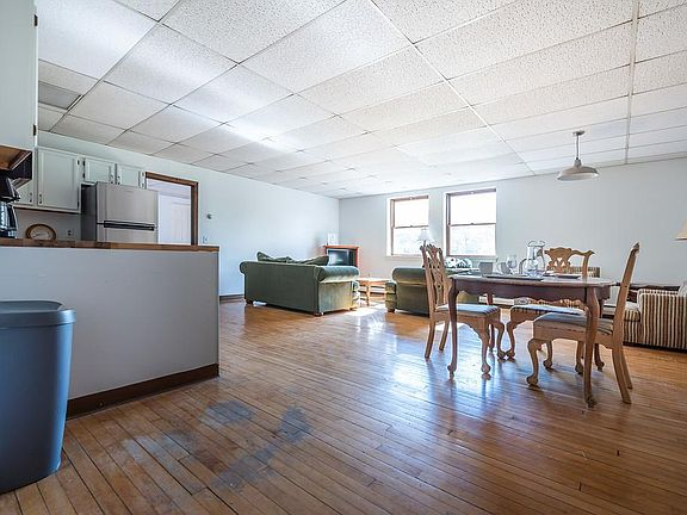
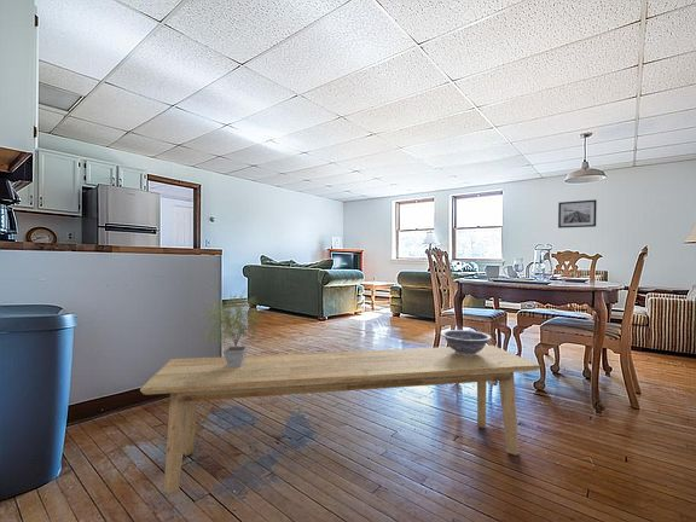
+ potted plant [197,286,265,367]
+ wall art [557,198,598,230]
+ bench [139,344,541,495]
+ decorative bowl [440,329,493,356]
